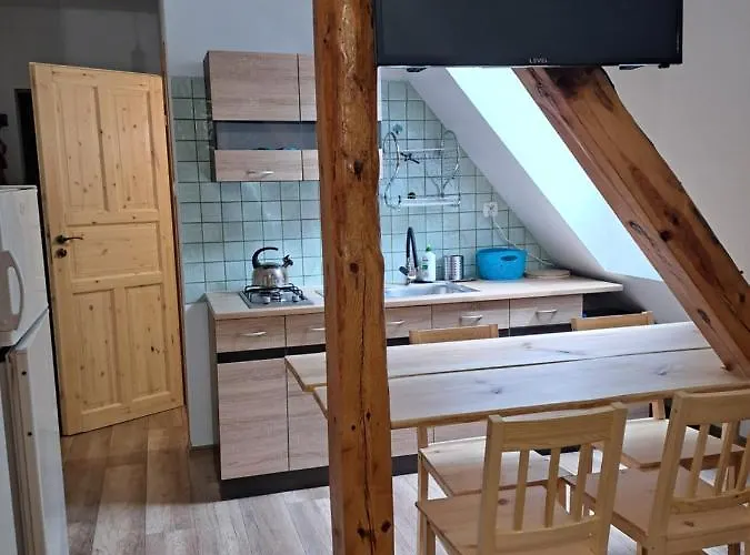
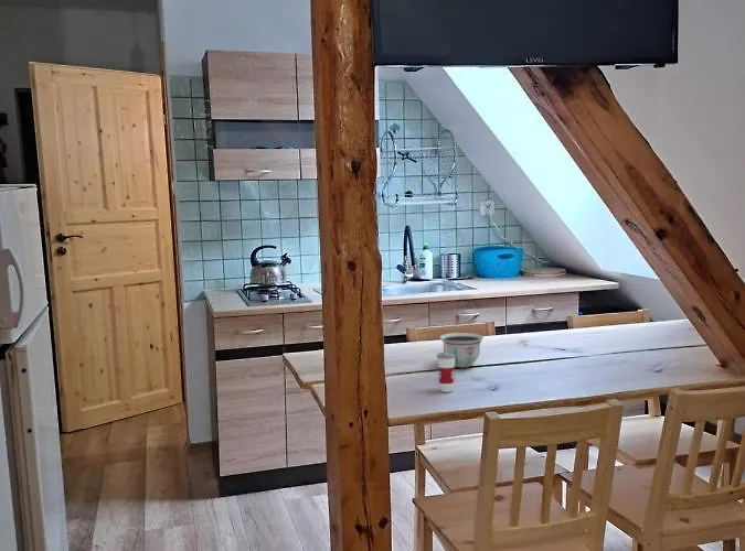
+ cup [436,342,456,393]
+ bowl [439,332,485,369]
